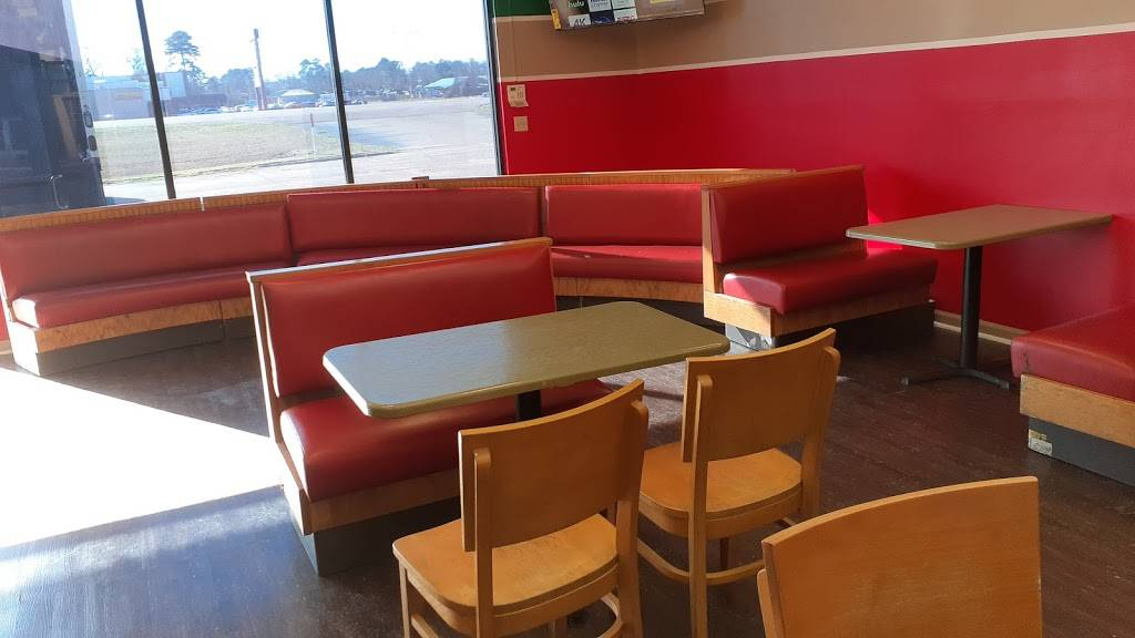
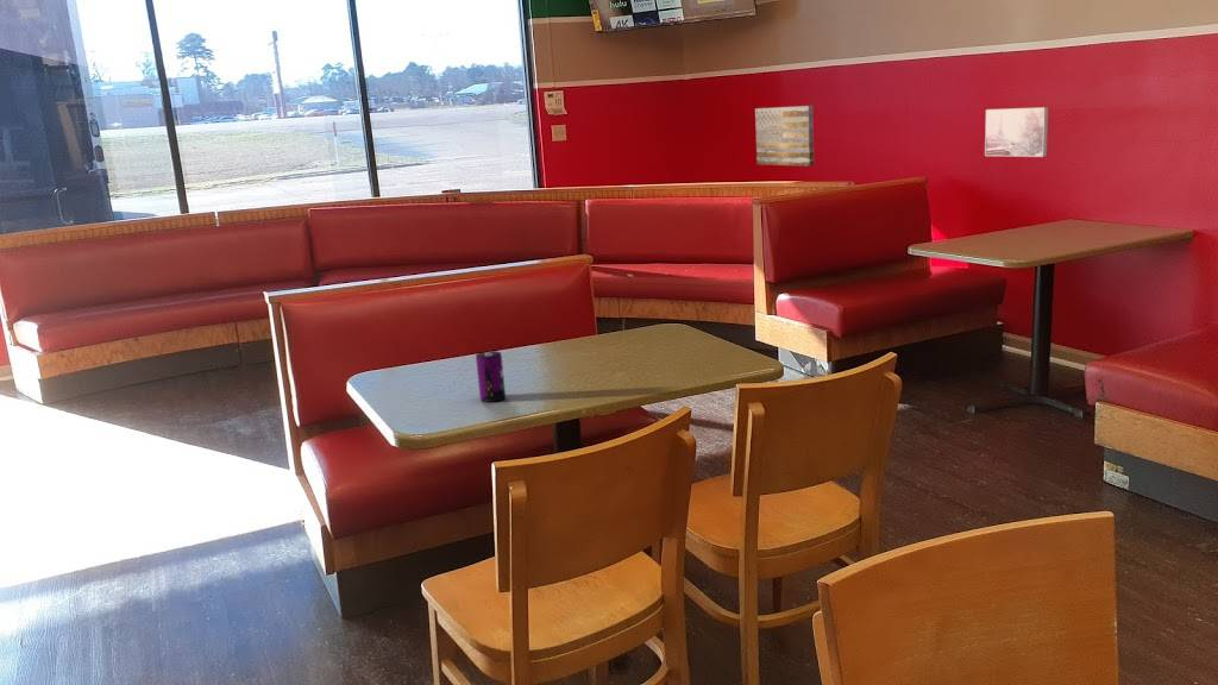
+ beverage can [475,350,507,403]
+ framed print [984,106,1049,158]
+ wall art [754,105,815,168]
